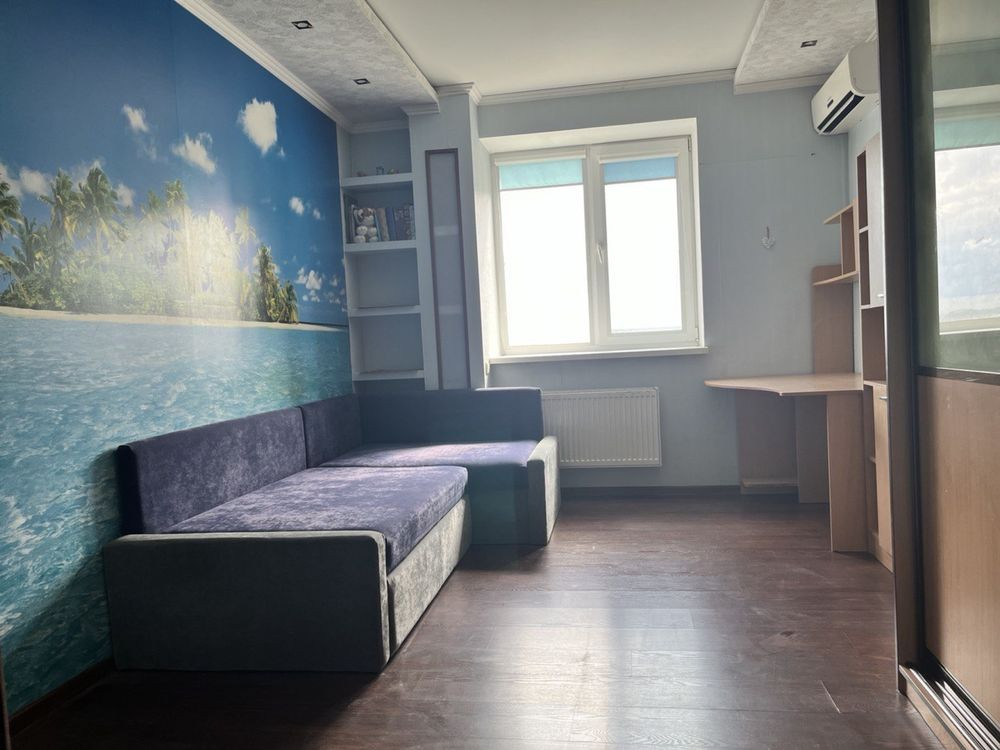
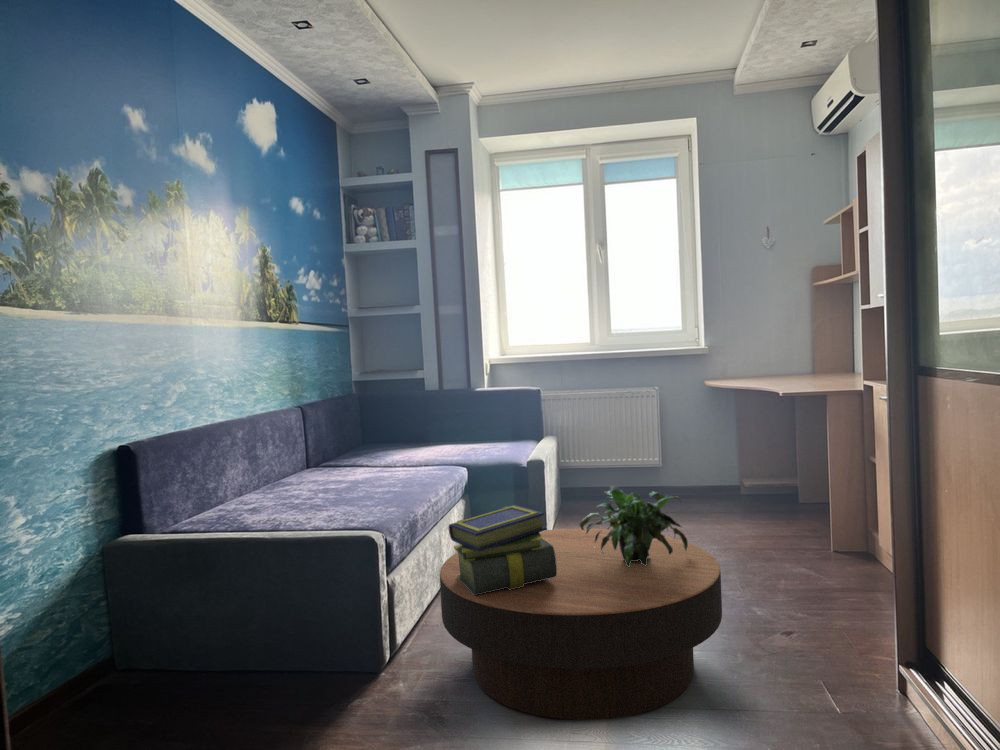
+ stack of books [447,504,557,595]
+ coffee table [439,527,723,721]
+ potted plant [579,485,689,567]
